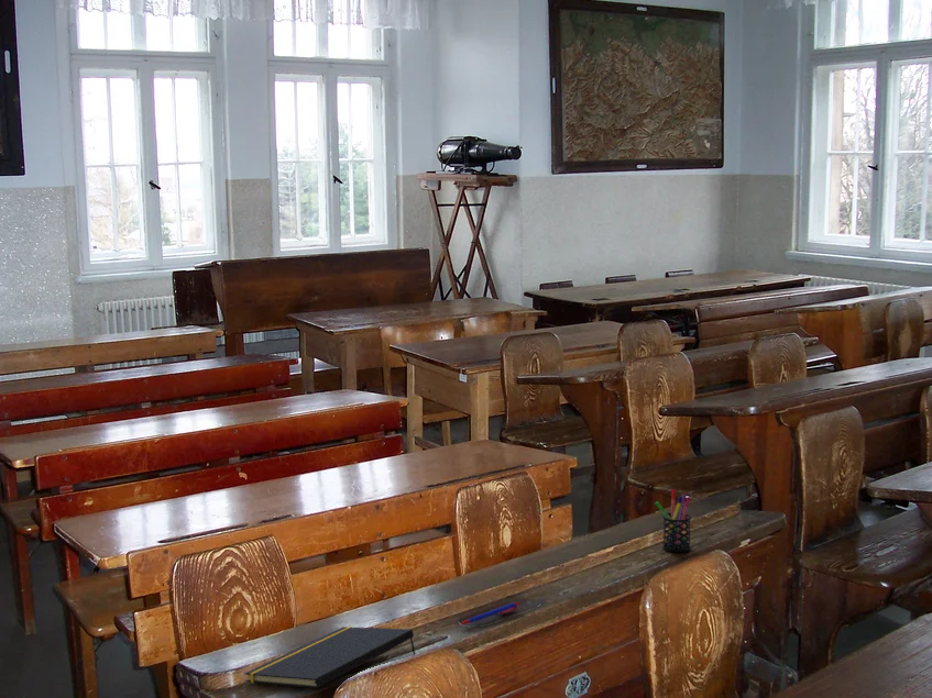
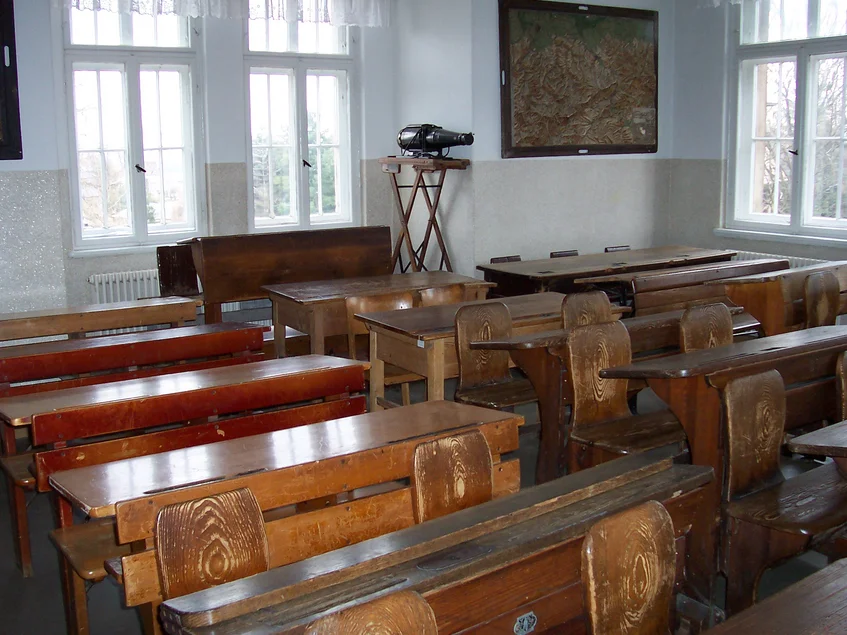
- notepad [243,625,417,689]
- pen [459,601,522,627]
- pen holder [655,488,692,553]
